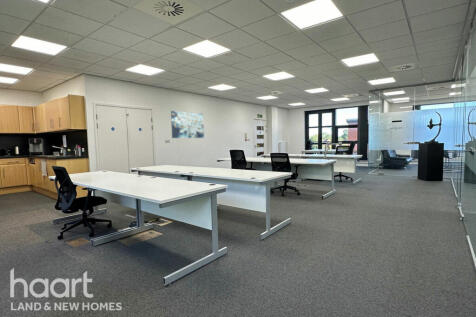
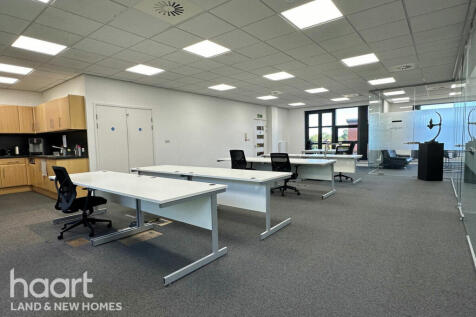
- wall art [170,110,205,139]
